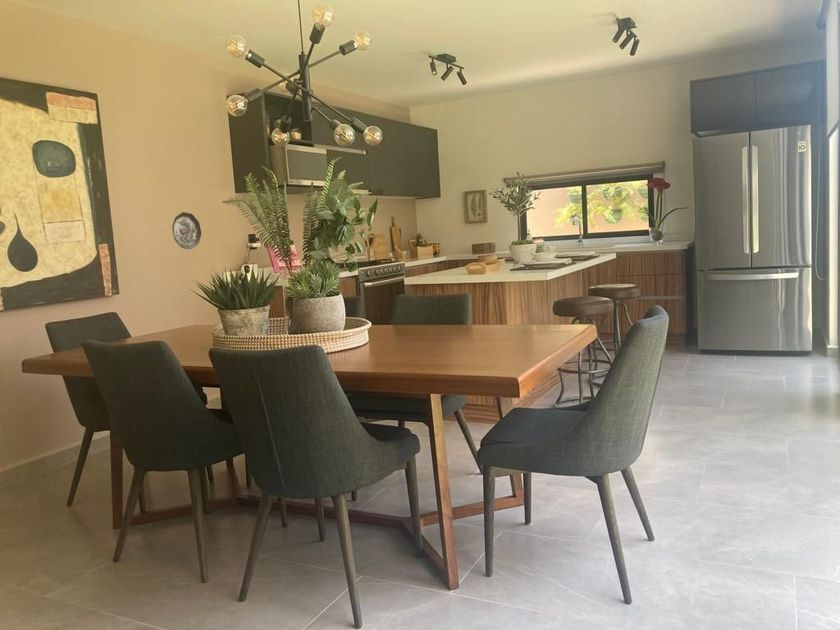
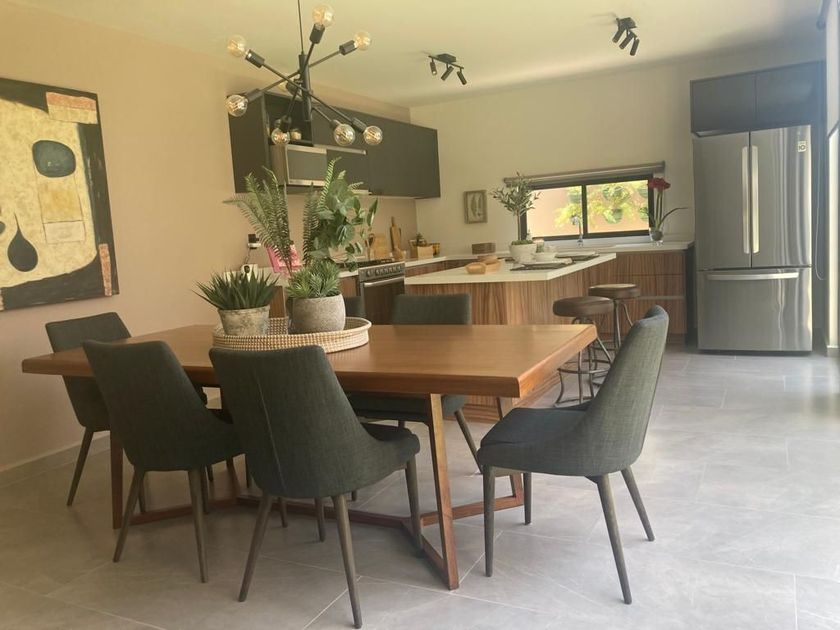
- decorative plate [171,211,202,250]
